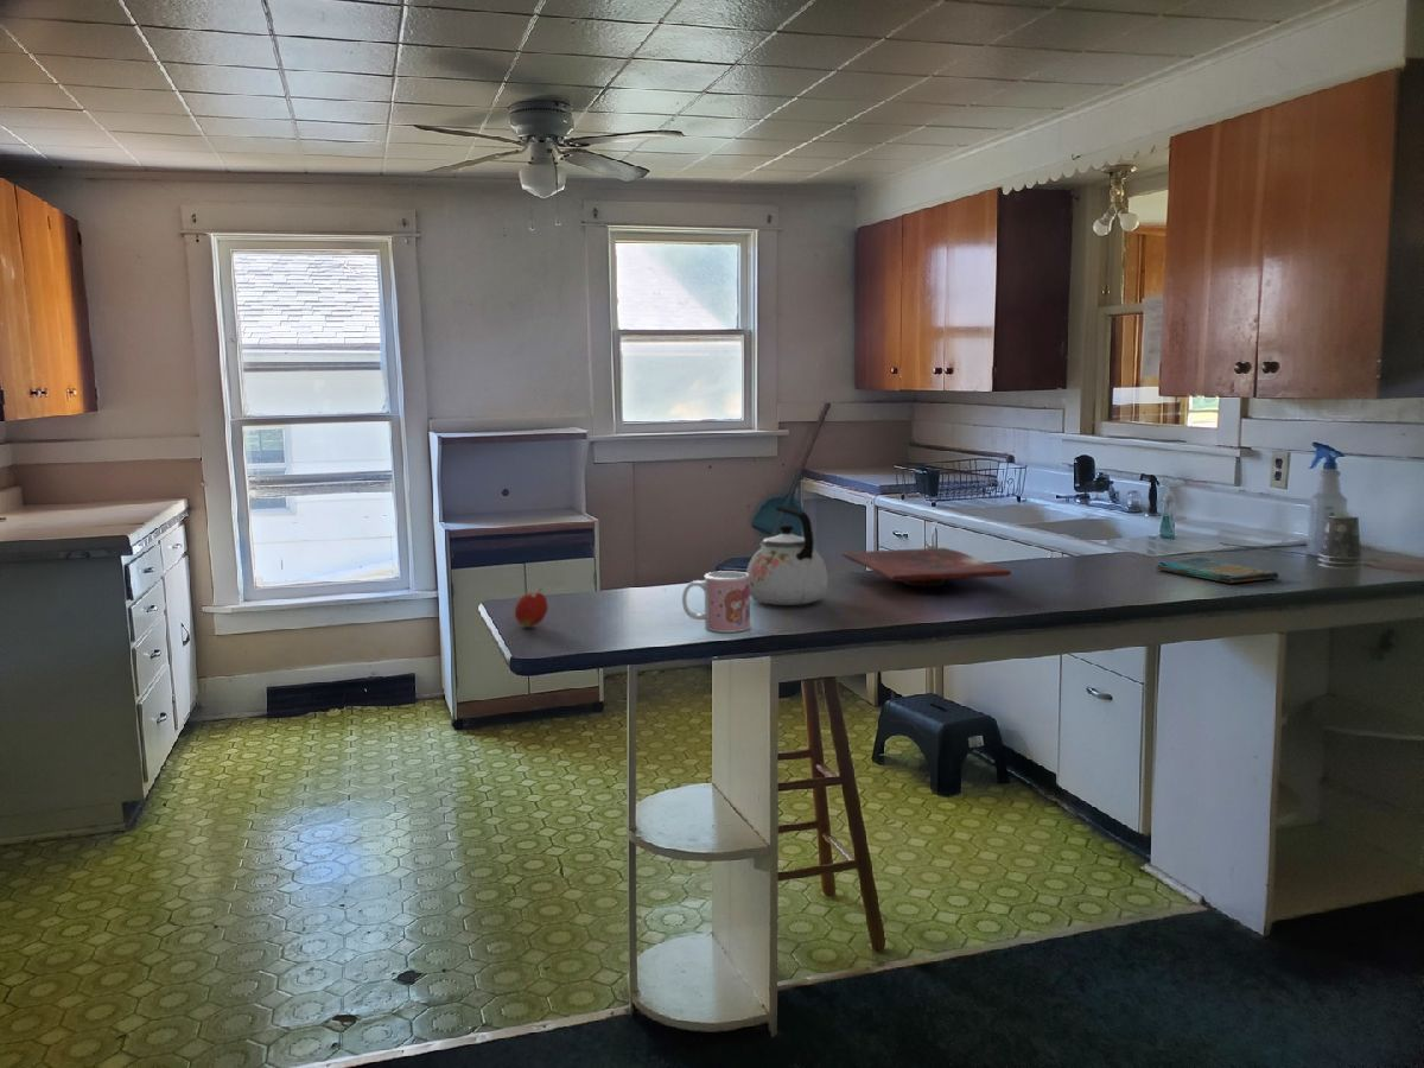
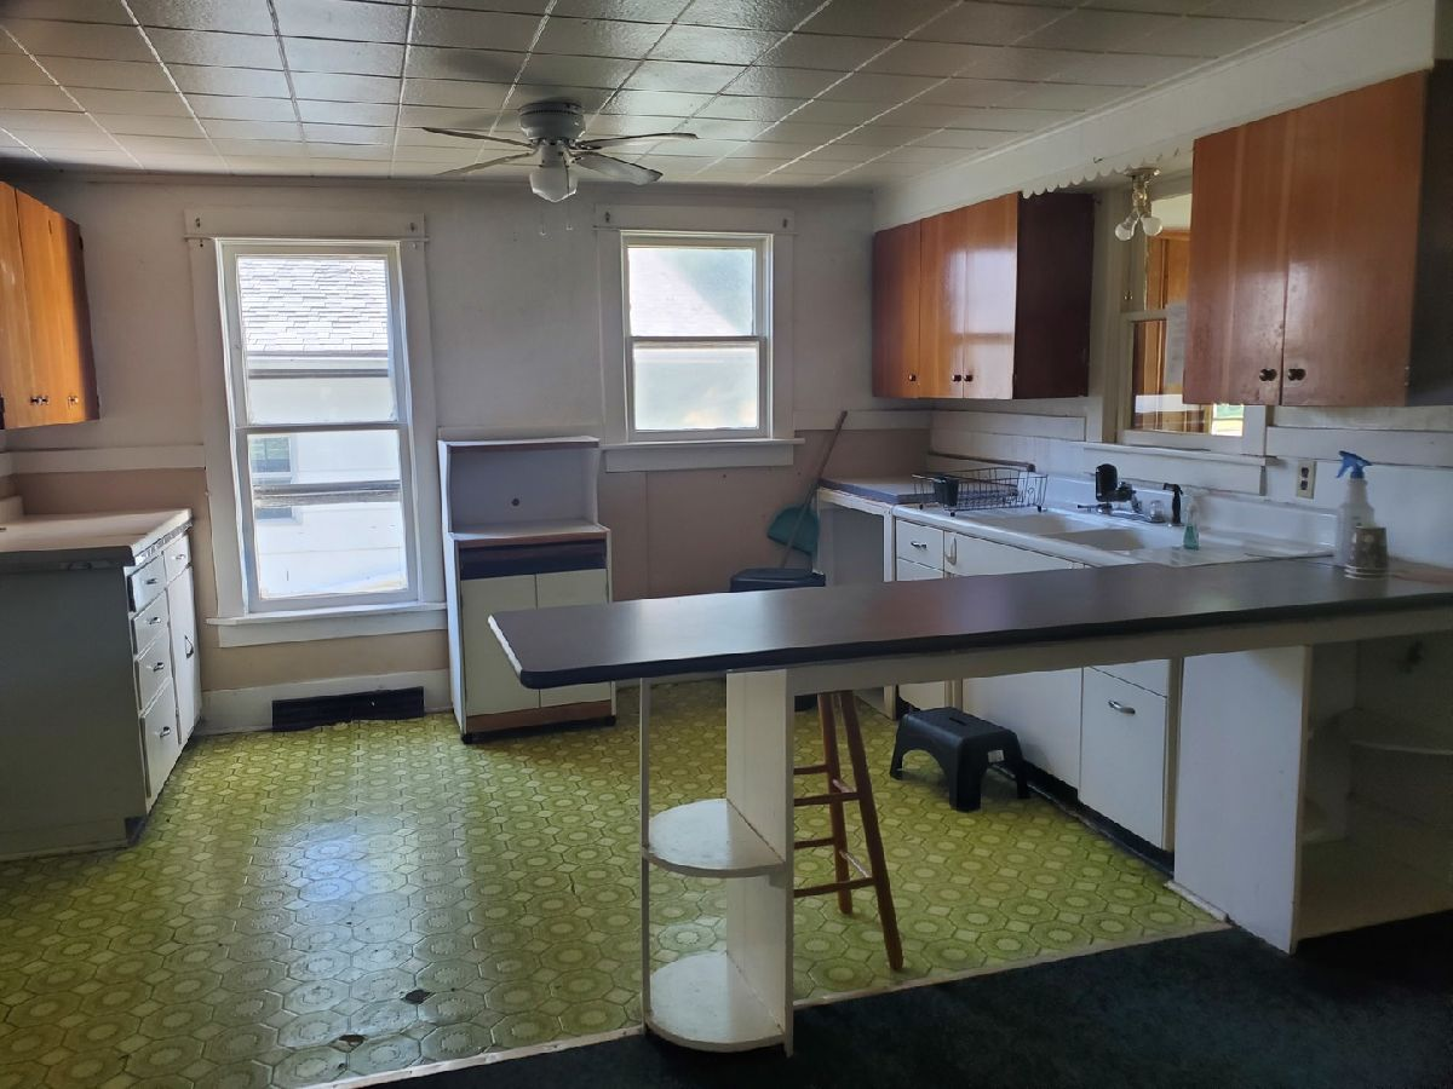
- mug [681,570,751,634]
- dish towel [1155,557,1279,584]
- kettle [745,504,828,606]
- fruit [514,586,549,628]
- cutting board [841,547,1012,587]
